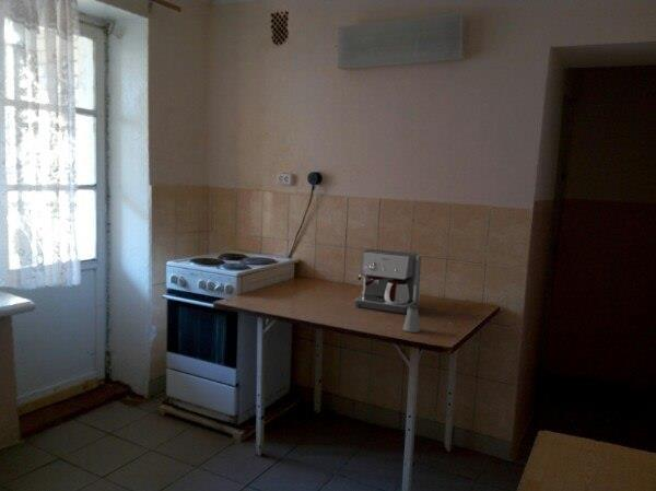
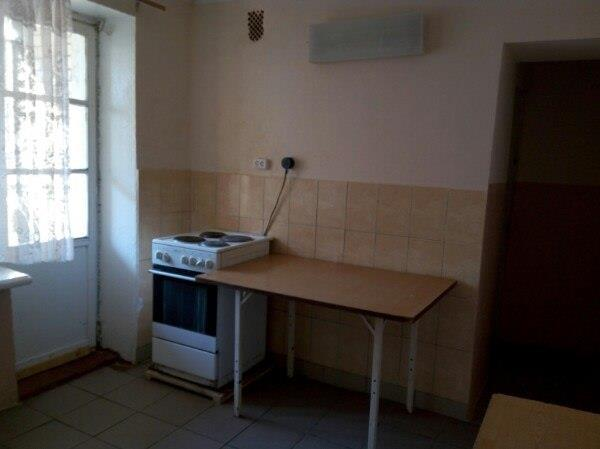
- saltshaker [402,305,422,334]
- coffee maker [354,248,422,315]
